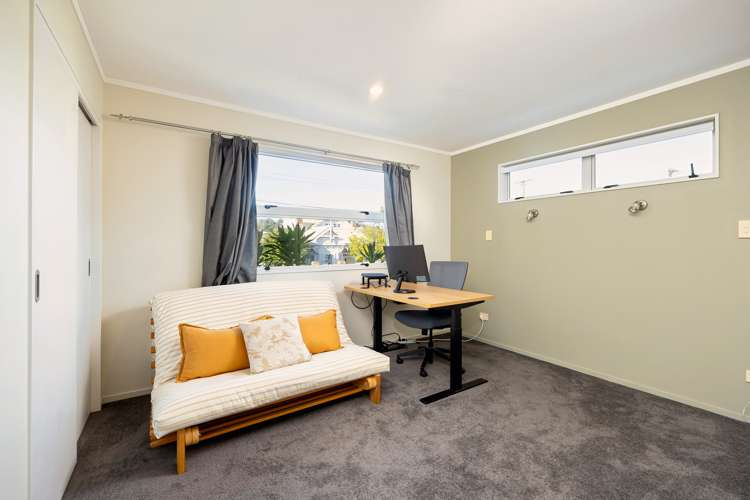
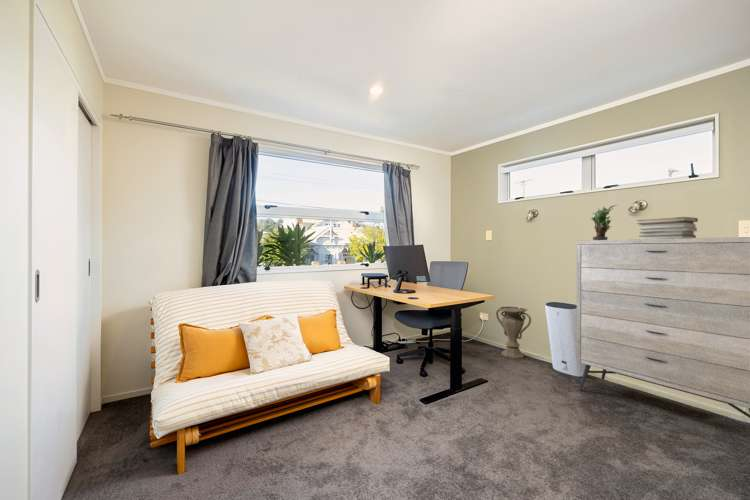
+ dresser [576,236,750,419]
+ book stack [636,216,699,239]
+ potted plant [589,204,617,240]
+ vase [495,305,532,360]
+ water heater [544,301,586,378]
